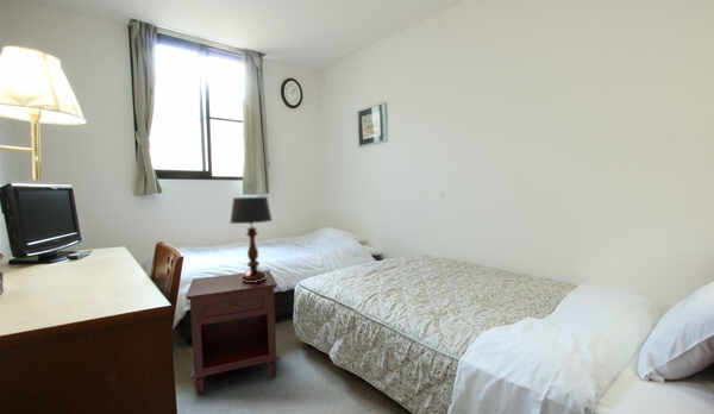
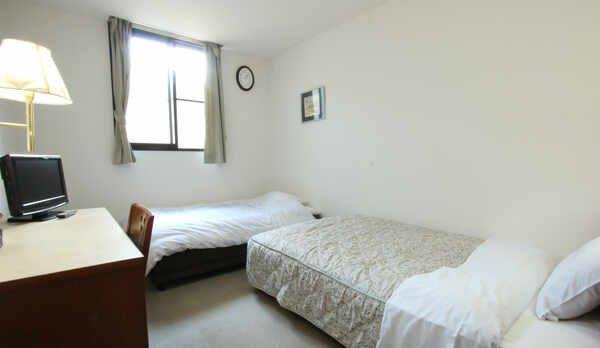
- table lamp [230,195,274,282]
- nightstand [184,269,281,397]
